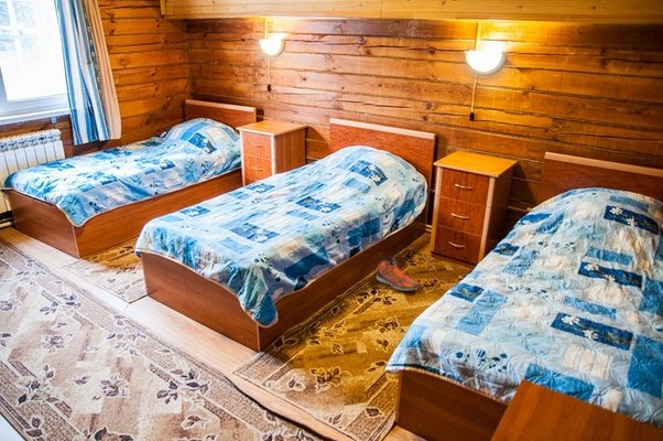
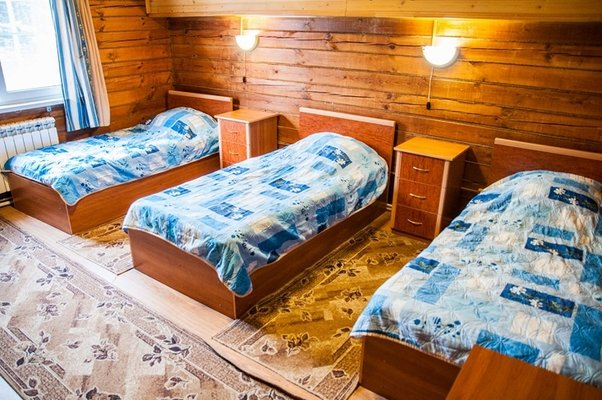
- sneaker [376,256,420,292]
